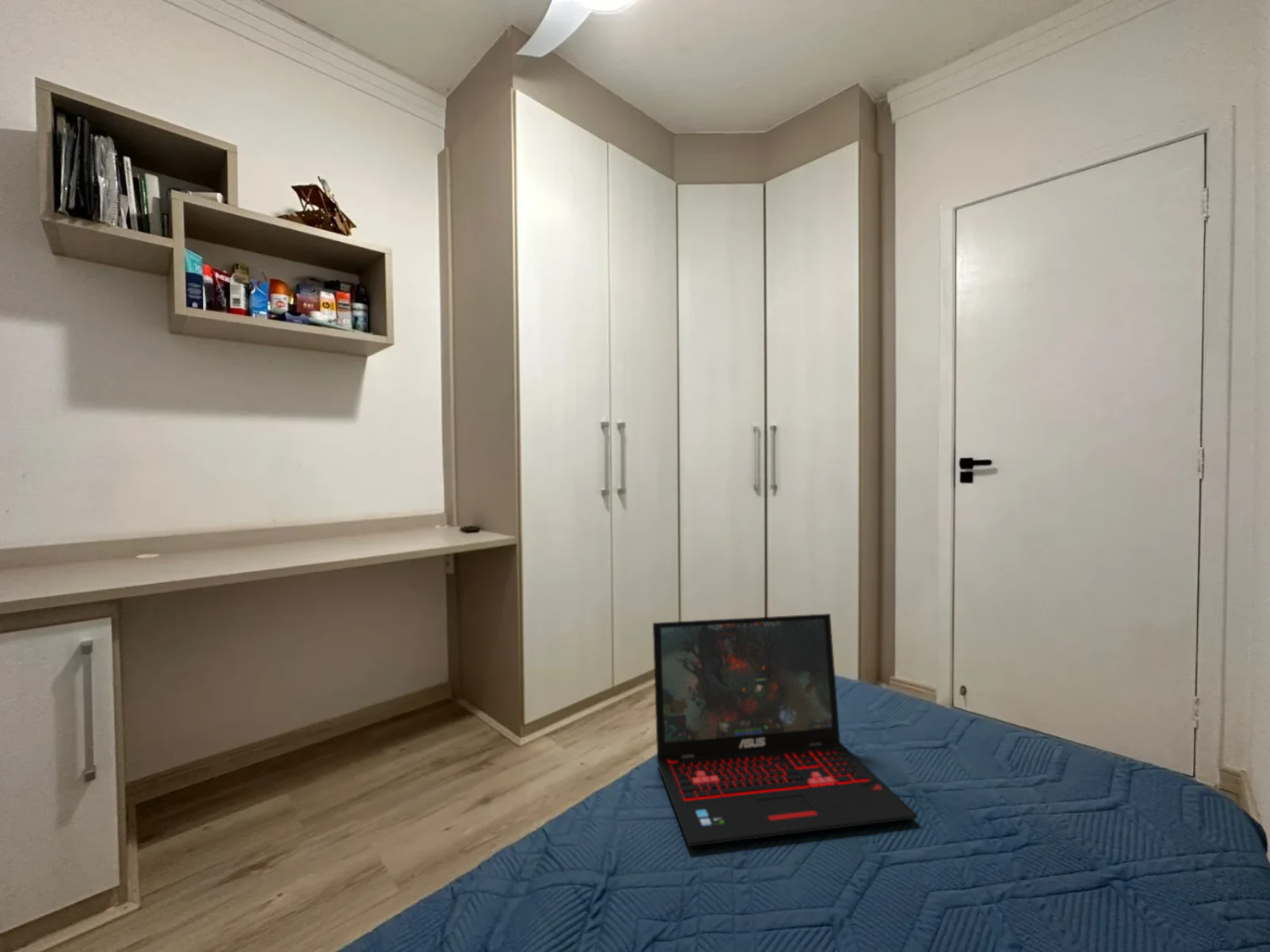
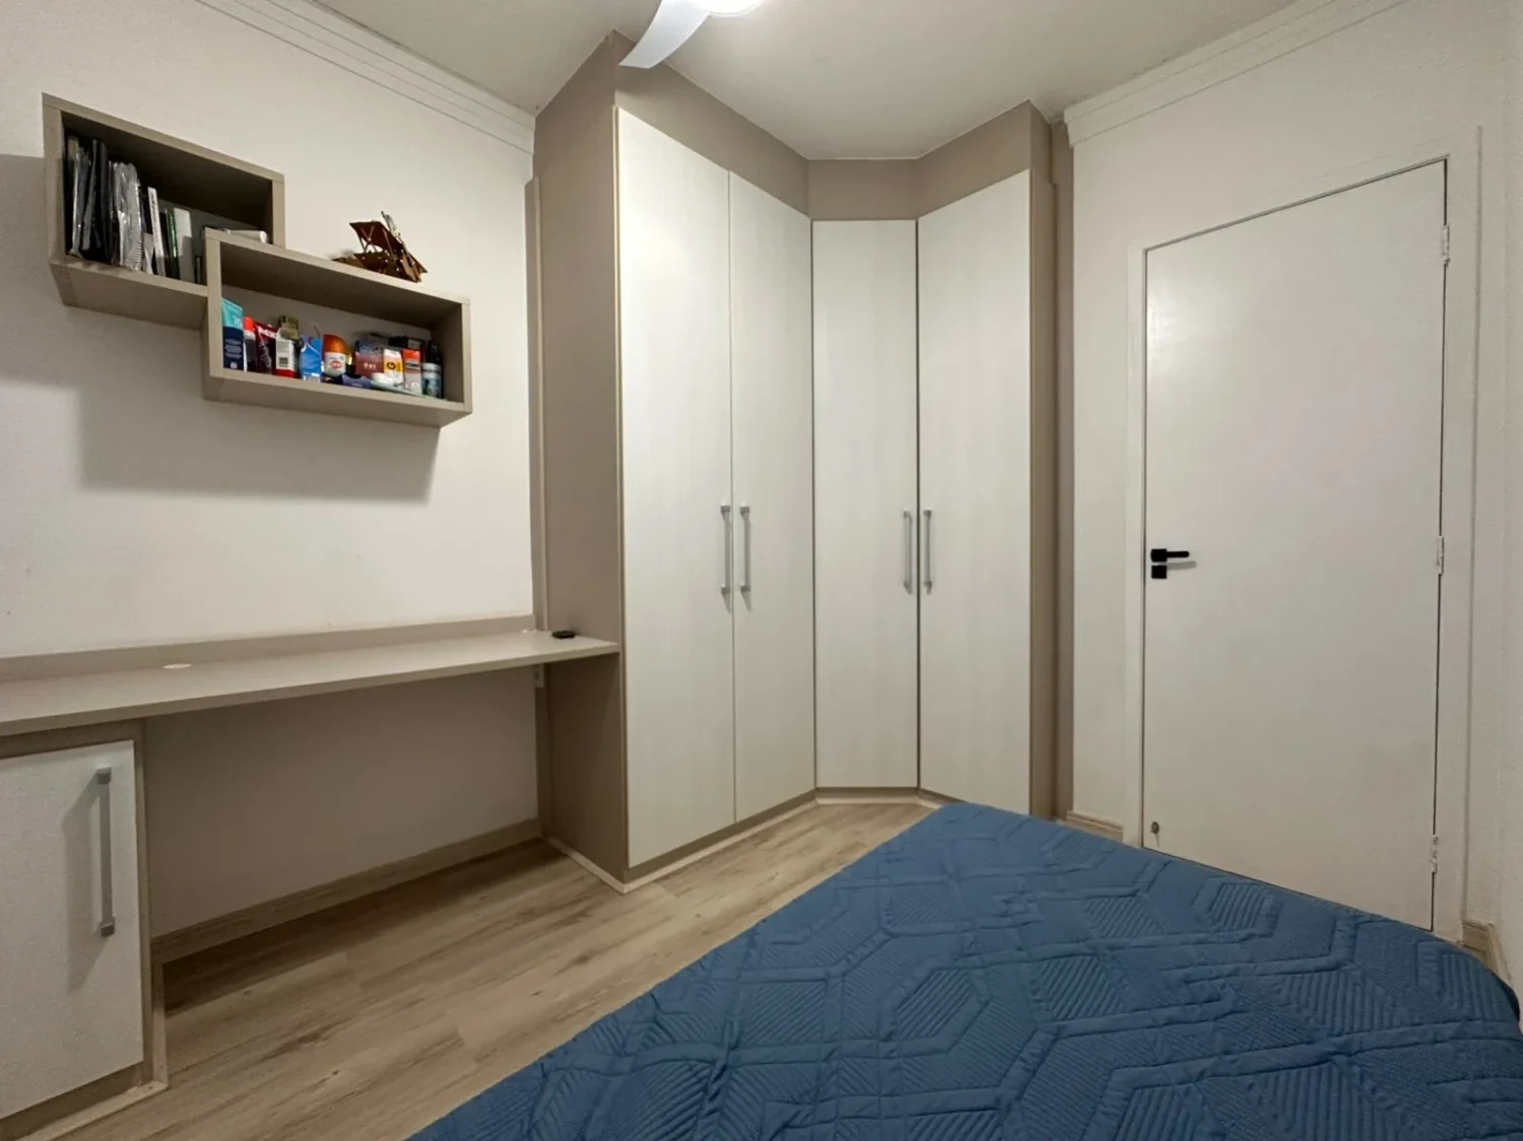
- laptop [652,613,919,847]
